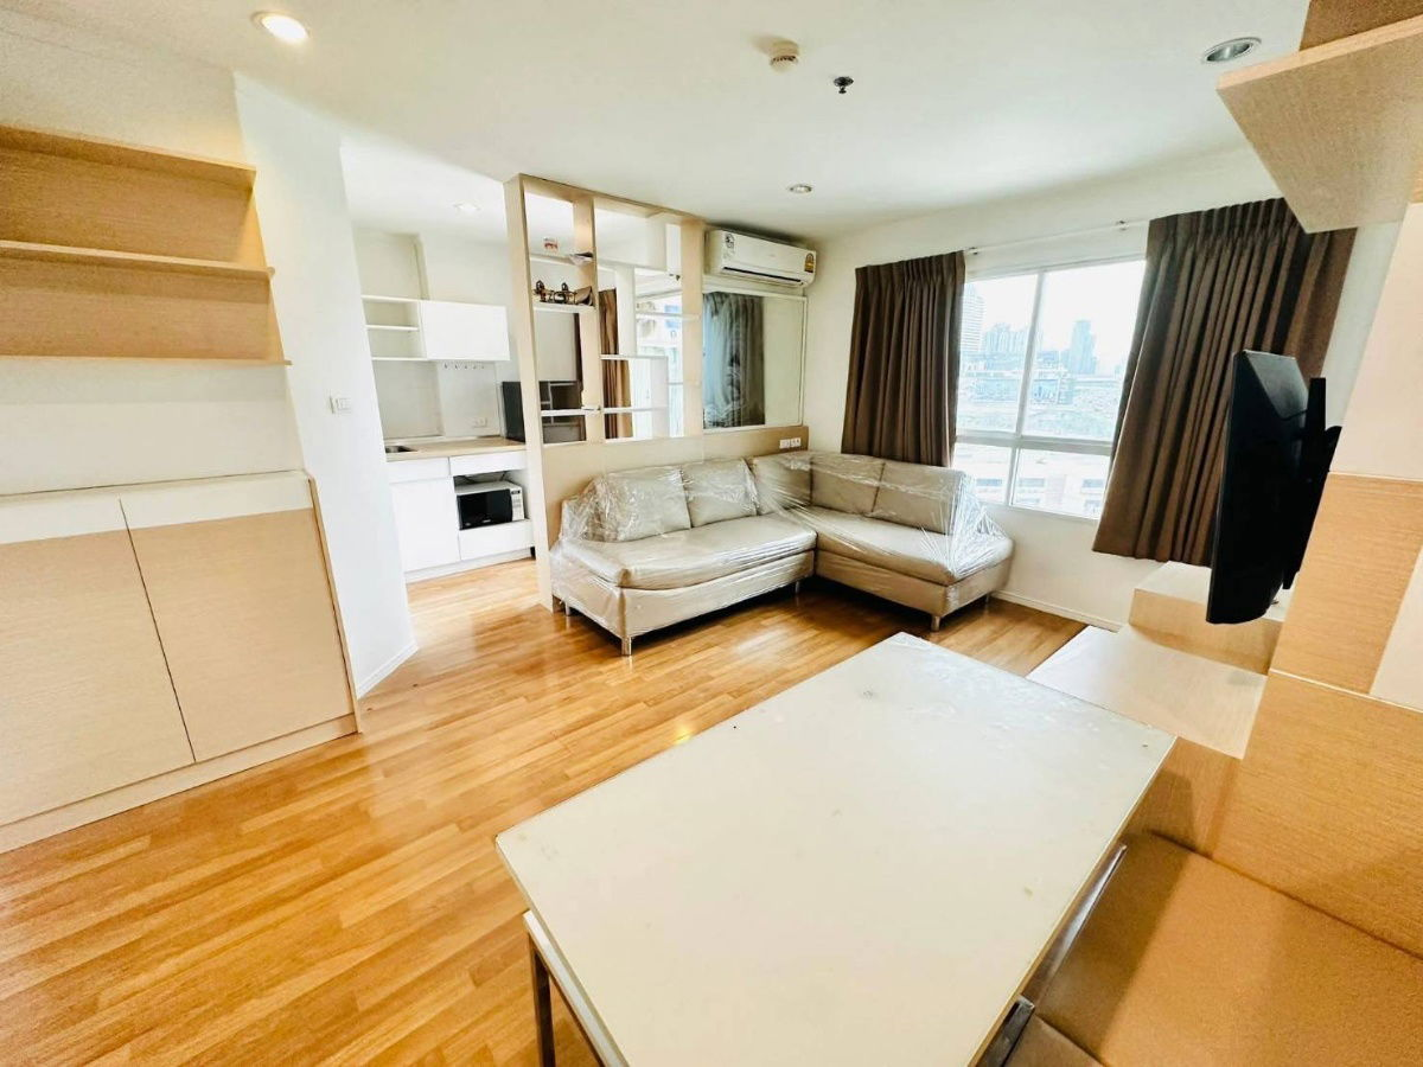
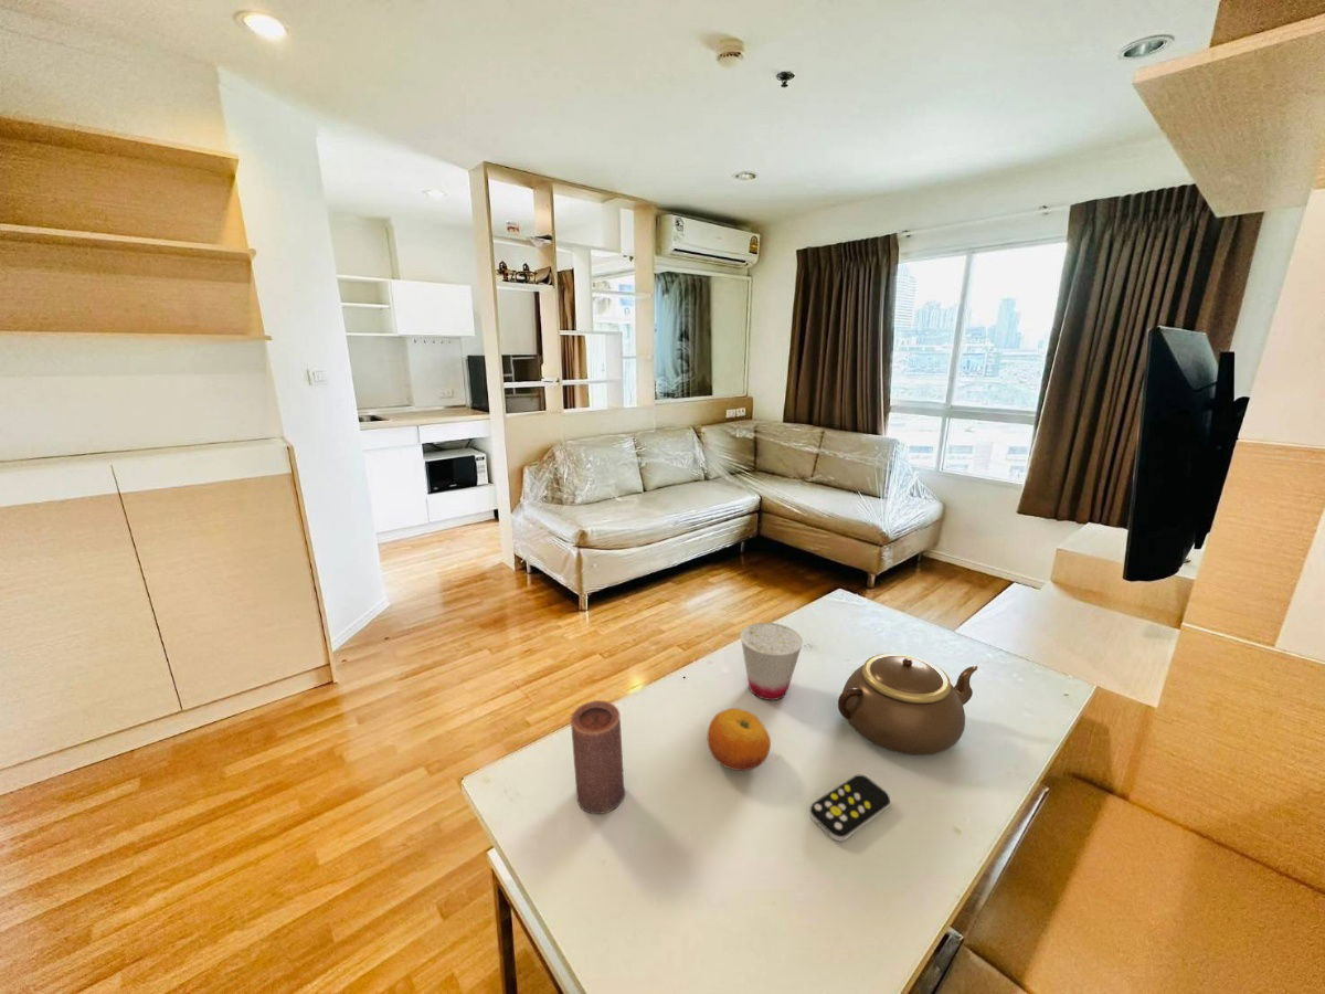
+ remote control [809,774,891,843]
+ teapot [837,653,978,757]
+ cup [740,622,804,701]
+ fruit [707,707,772,772]
+ candle [569,699,626,815]
